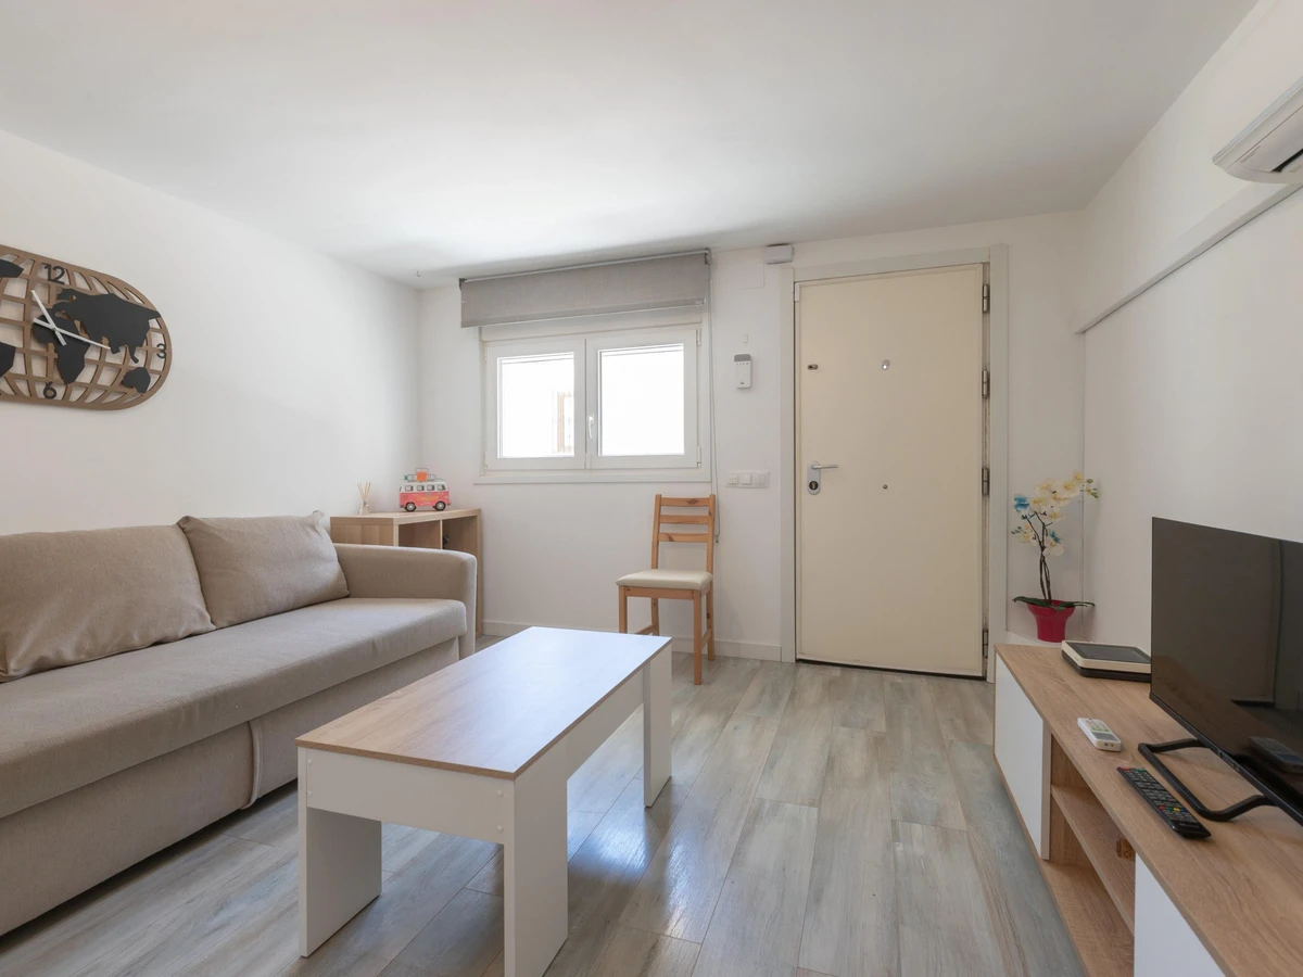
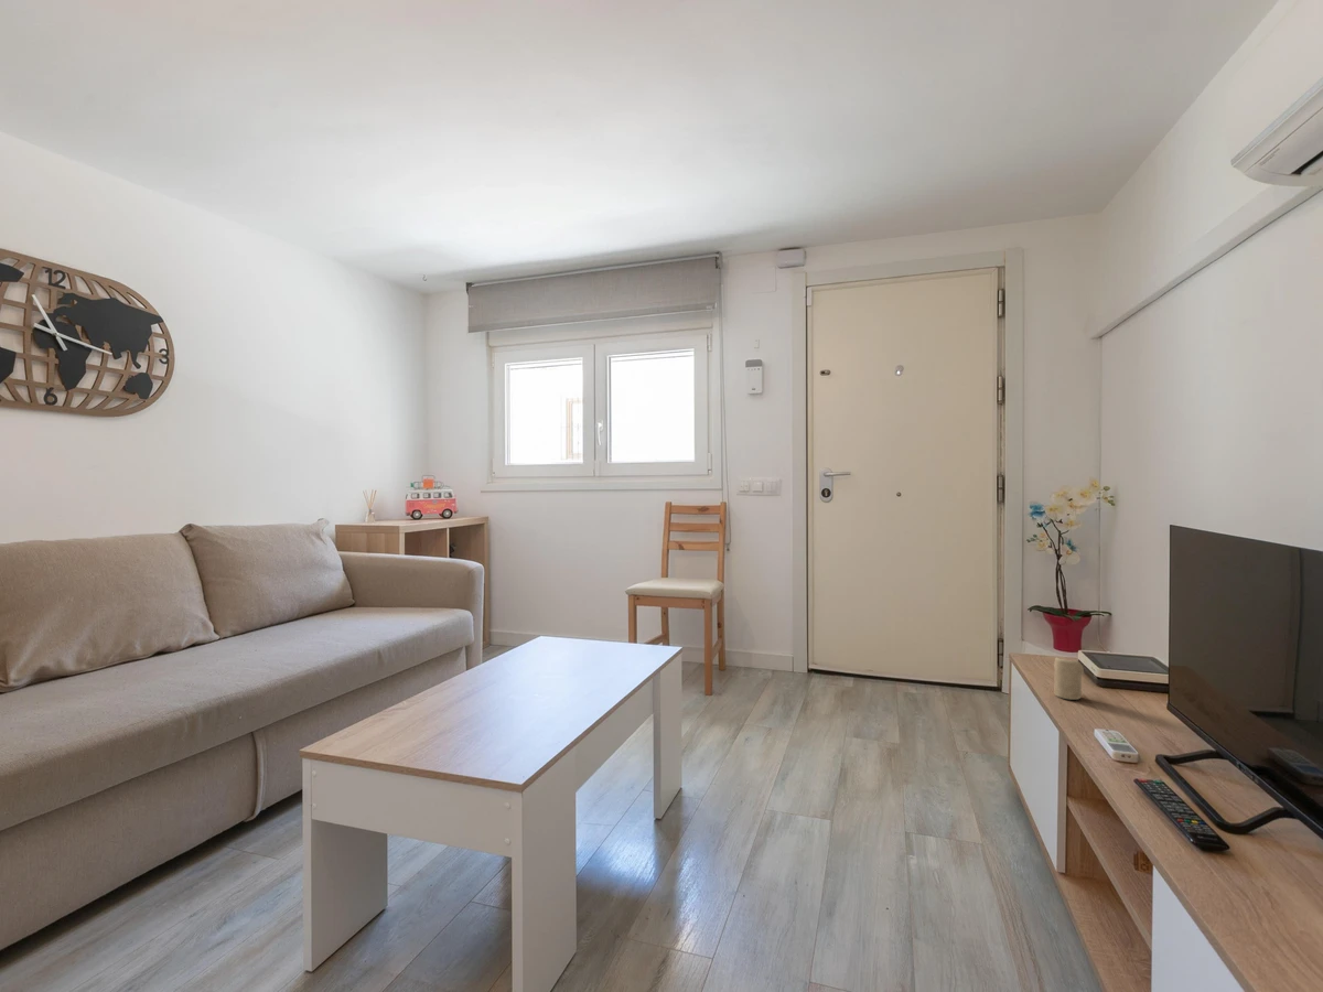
+ candle [1053,657,1085,701]
